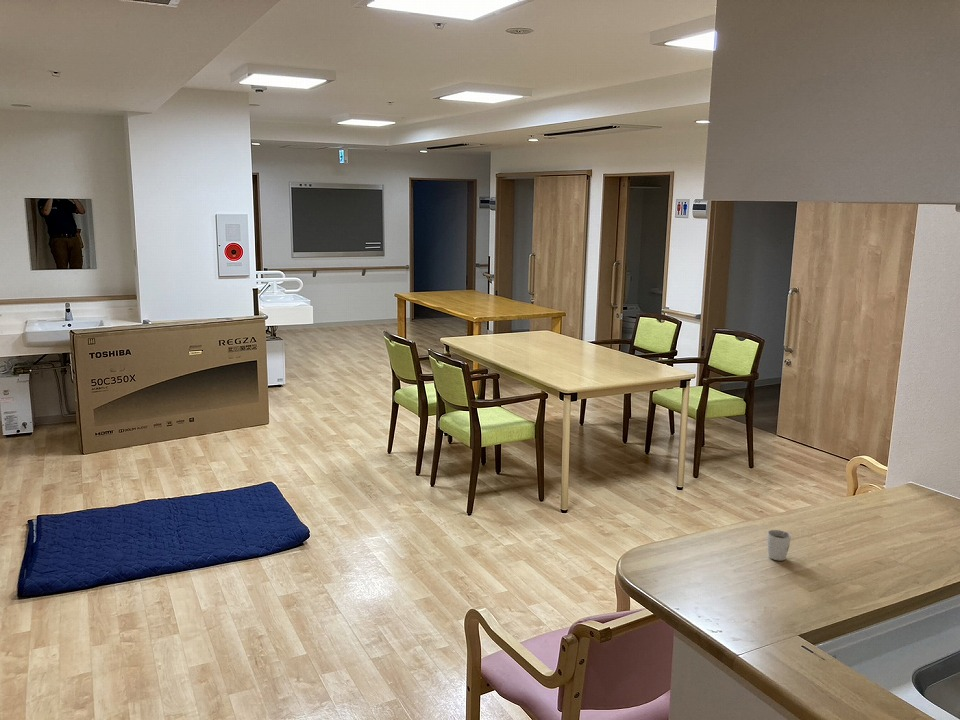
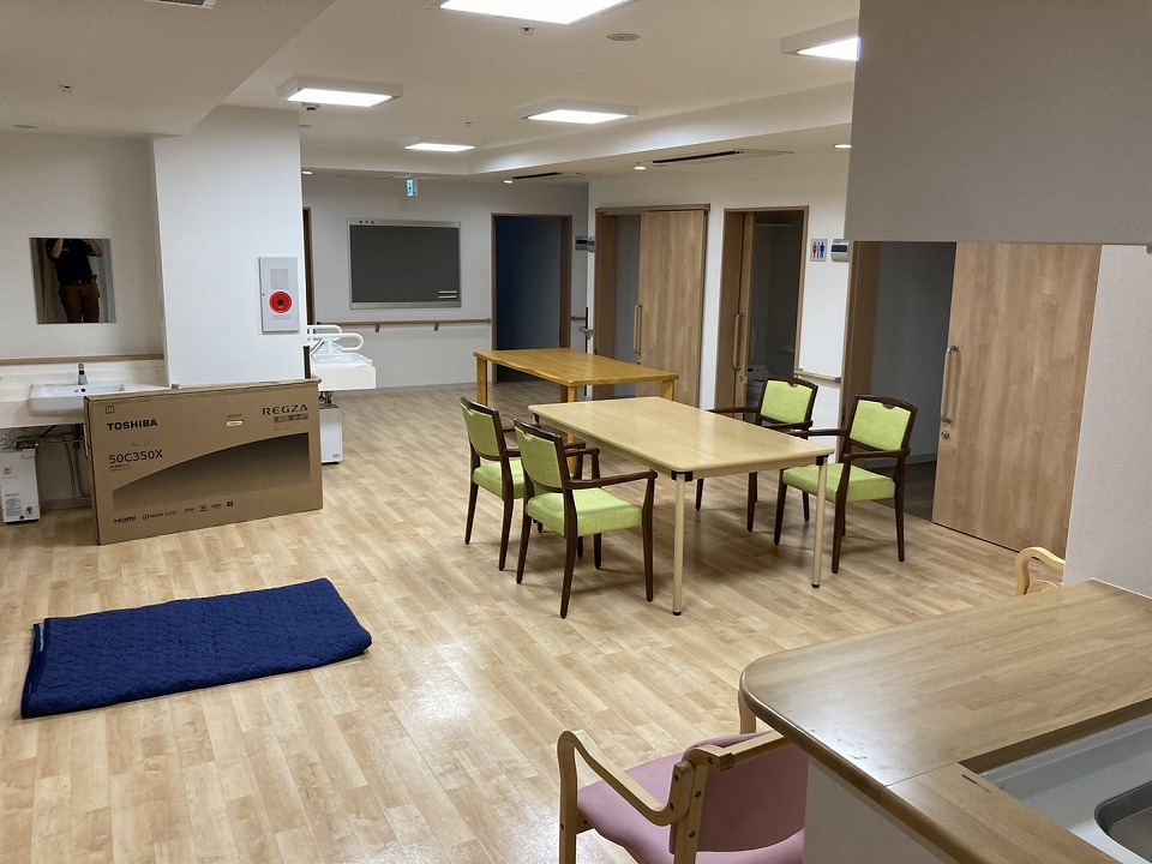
- cup [766,529,792,561]
